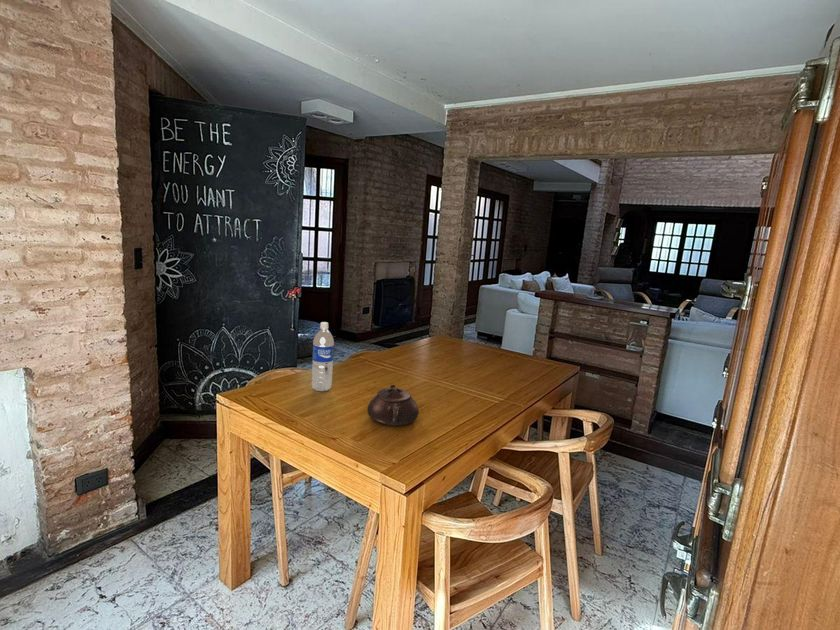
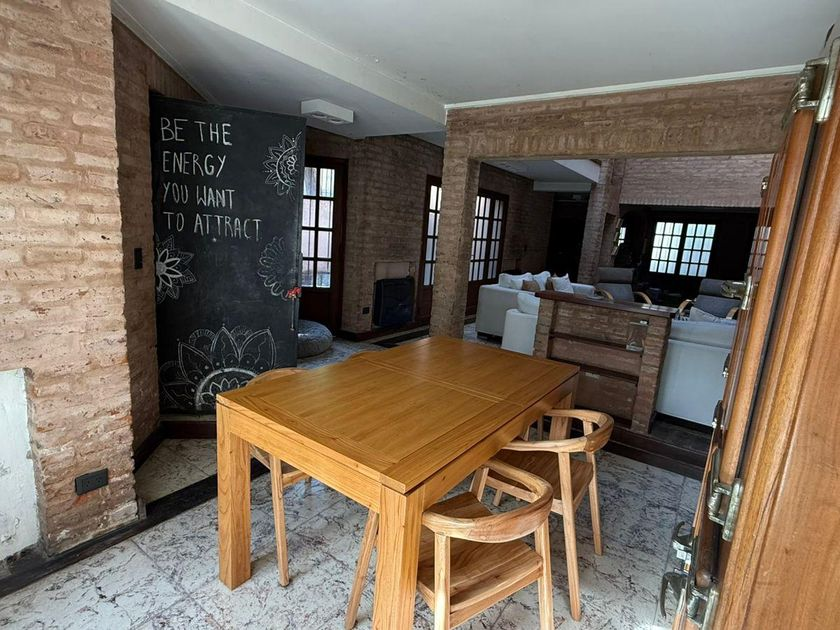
- teapot [366,384,420,427]
- water bottle [311,321,335,392]
